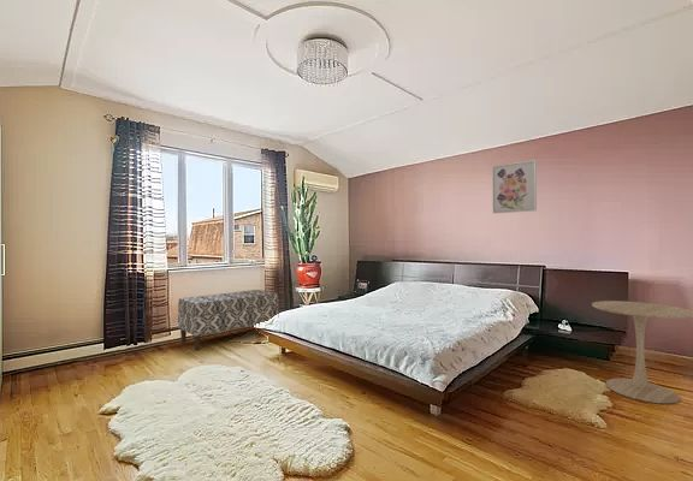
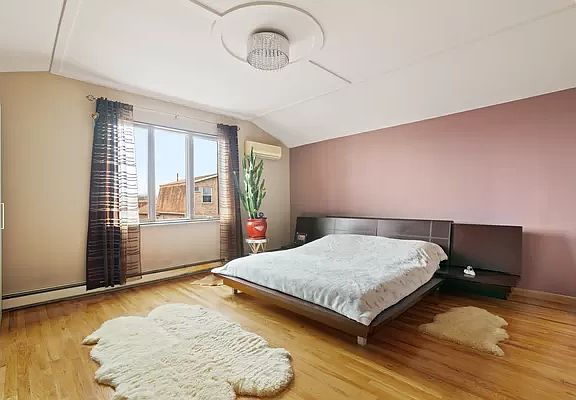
- wall art [491,159,538,214]
- bench [177,289,280,351]
- side table [591,299,693,405]
